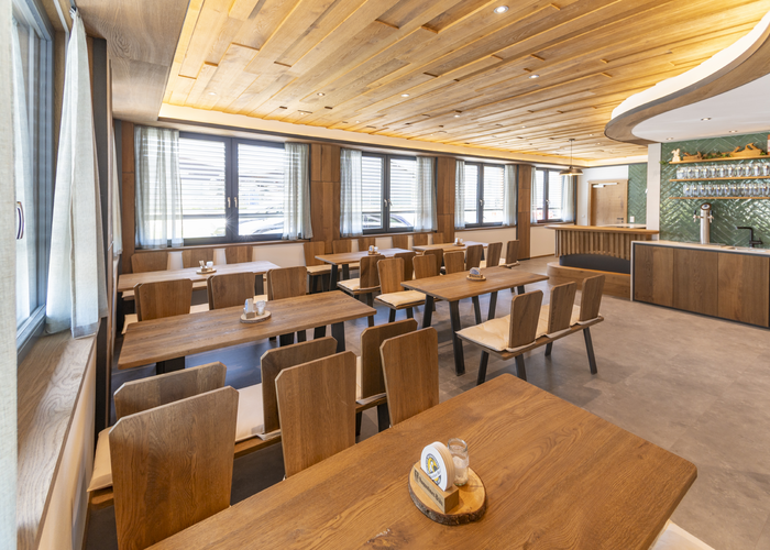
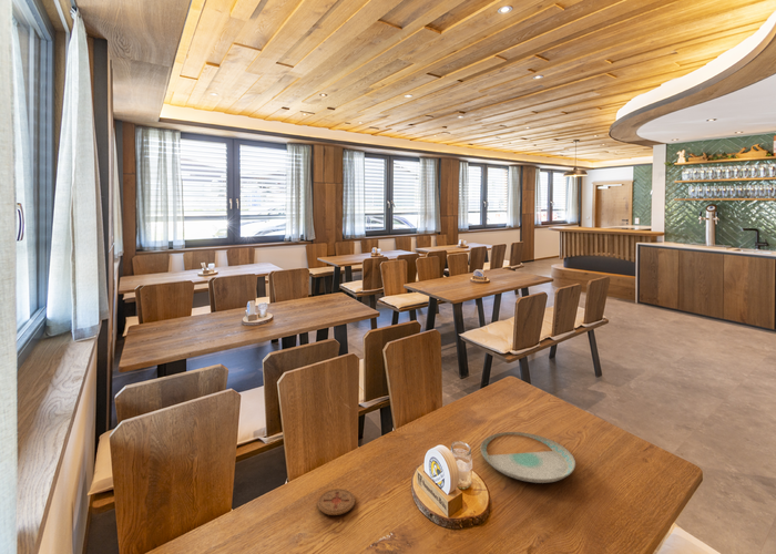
+ plate [480,431,576,484]
+ coaster [316,488,356,516]
